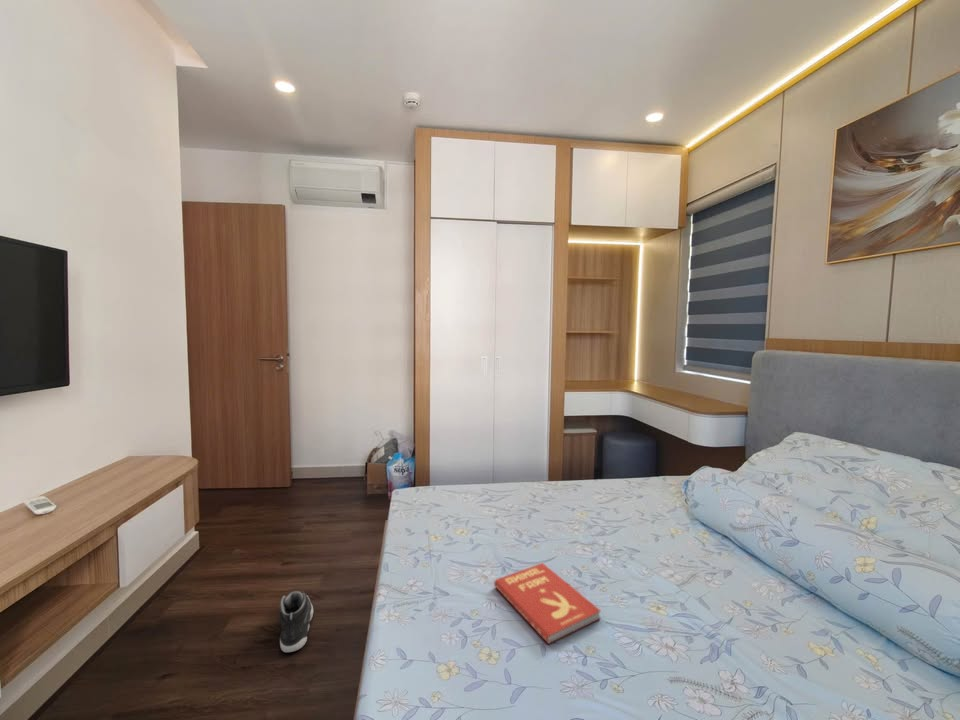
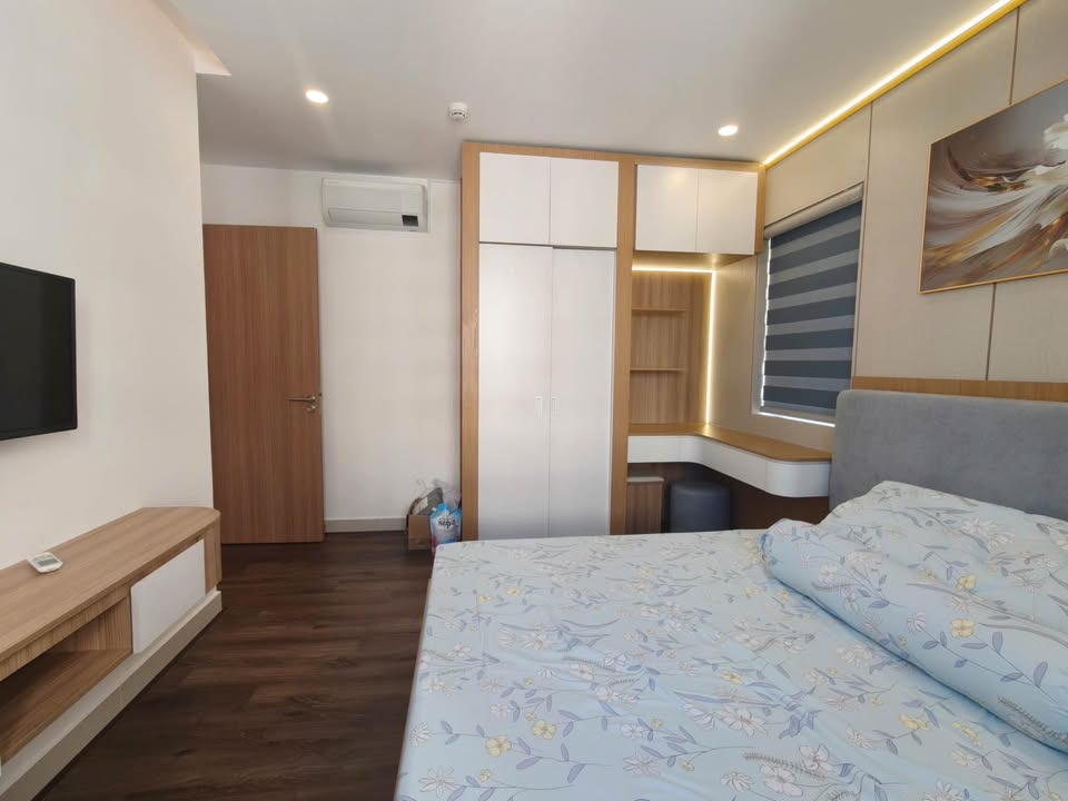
- book [493,562,602,645]
- sneaker [278,590,314,653]
